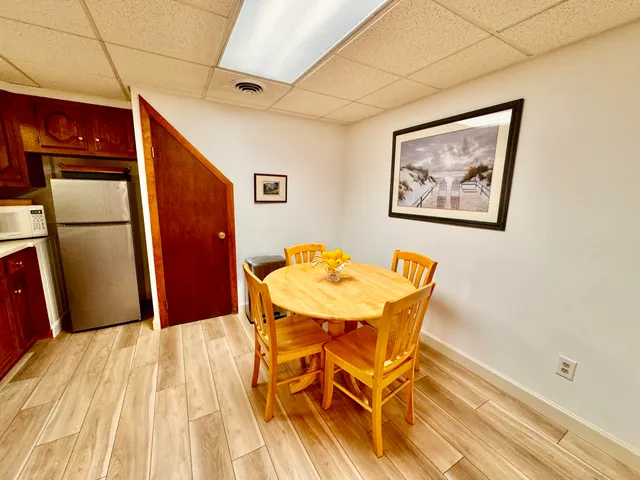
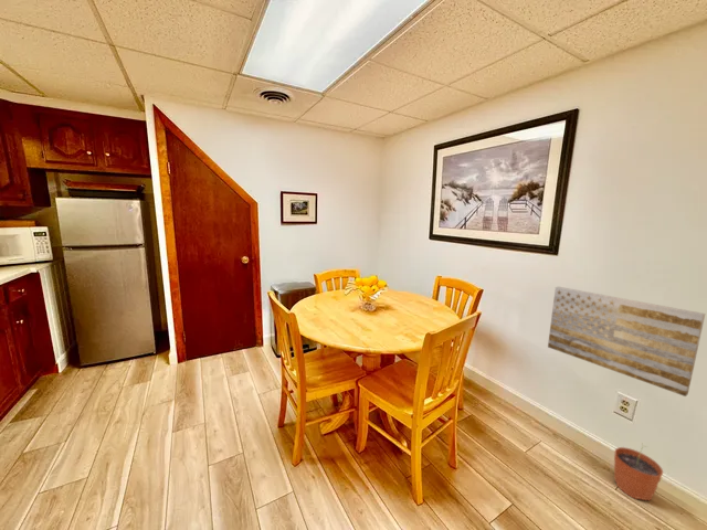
+ wall art [547,286,706,398]
+ plant pot [613,443,664,502]
